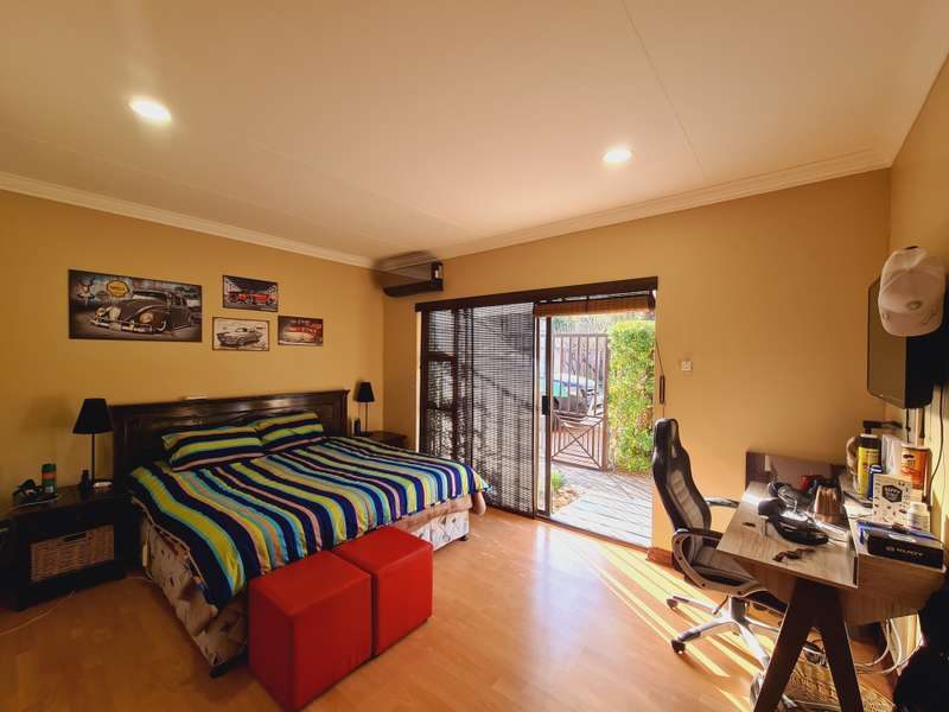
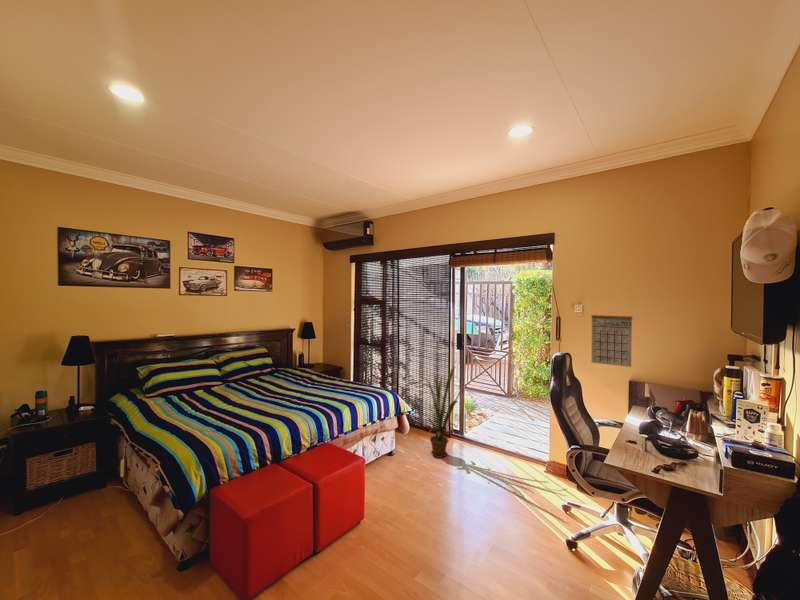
+ house plant [422,365,466,459]
+ calendar [591,305,633,368]
